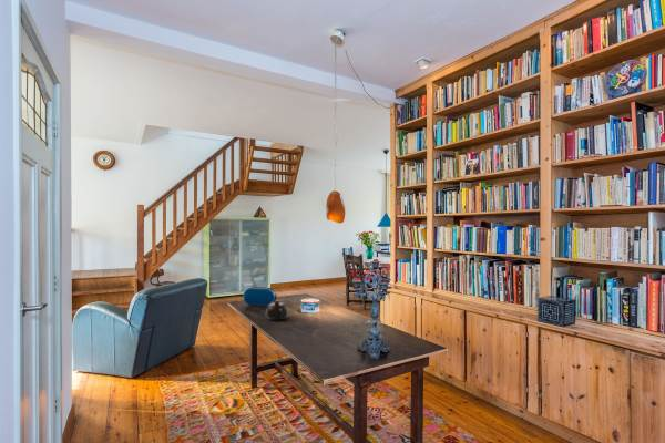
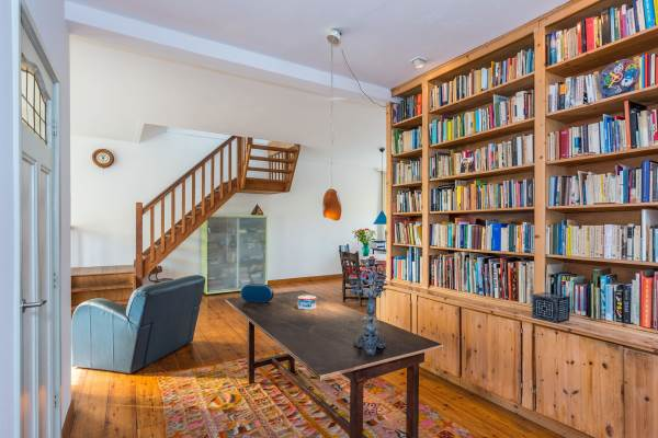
- teapot [265,299,289,321]
